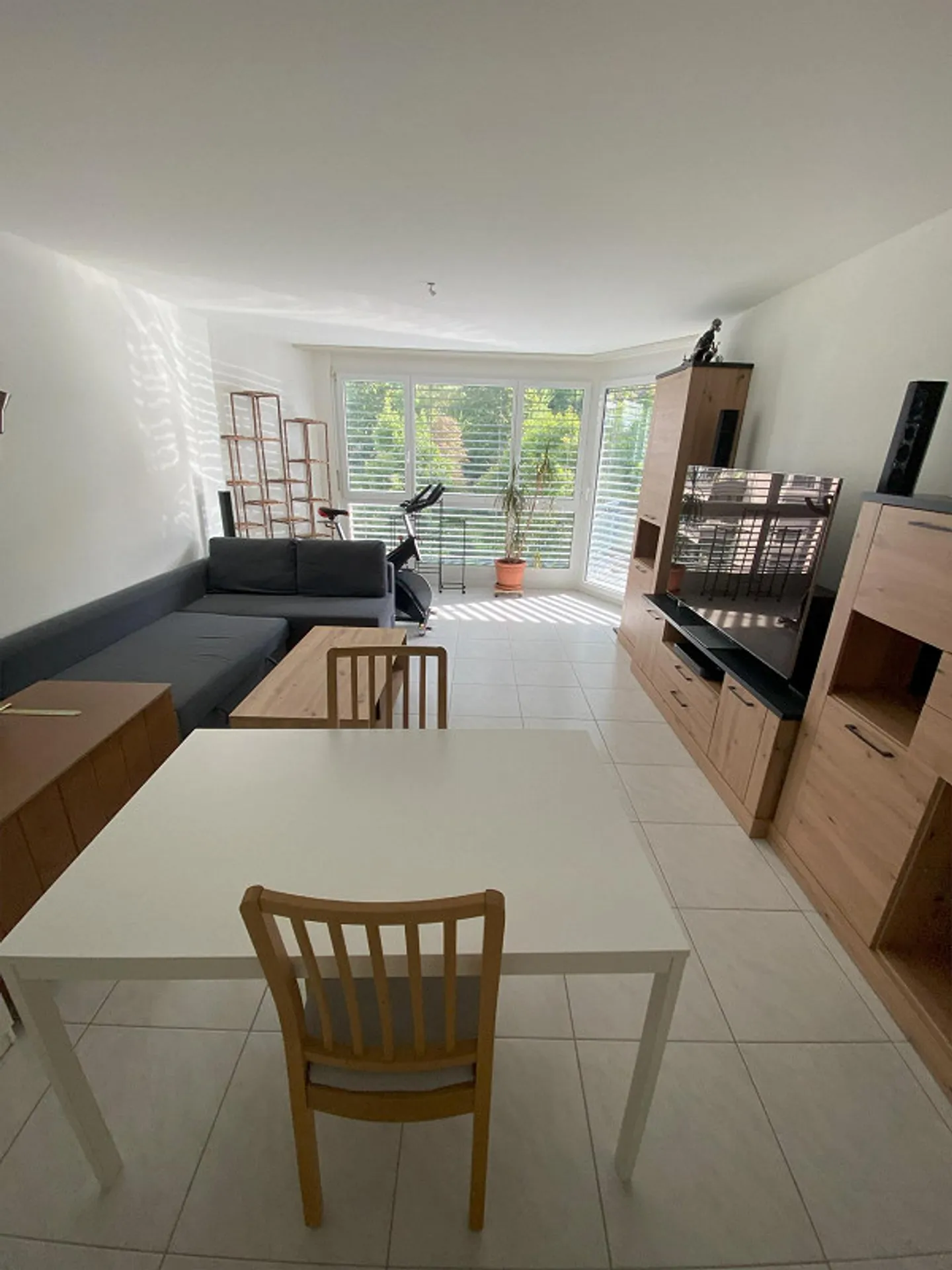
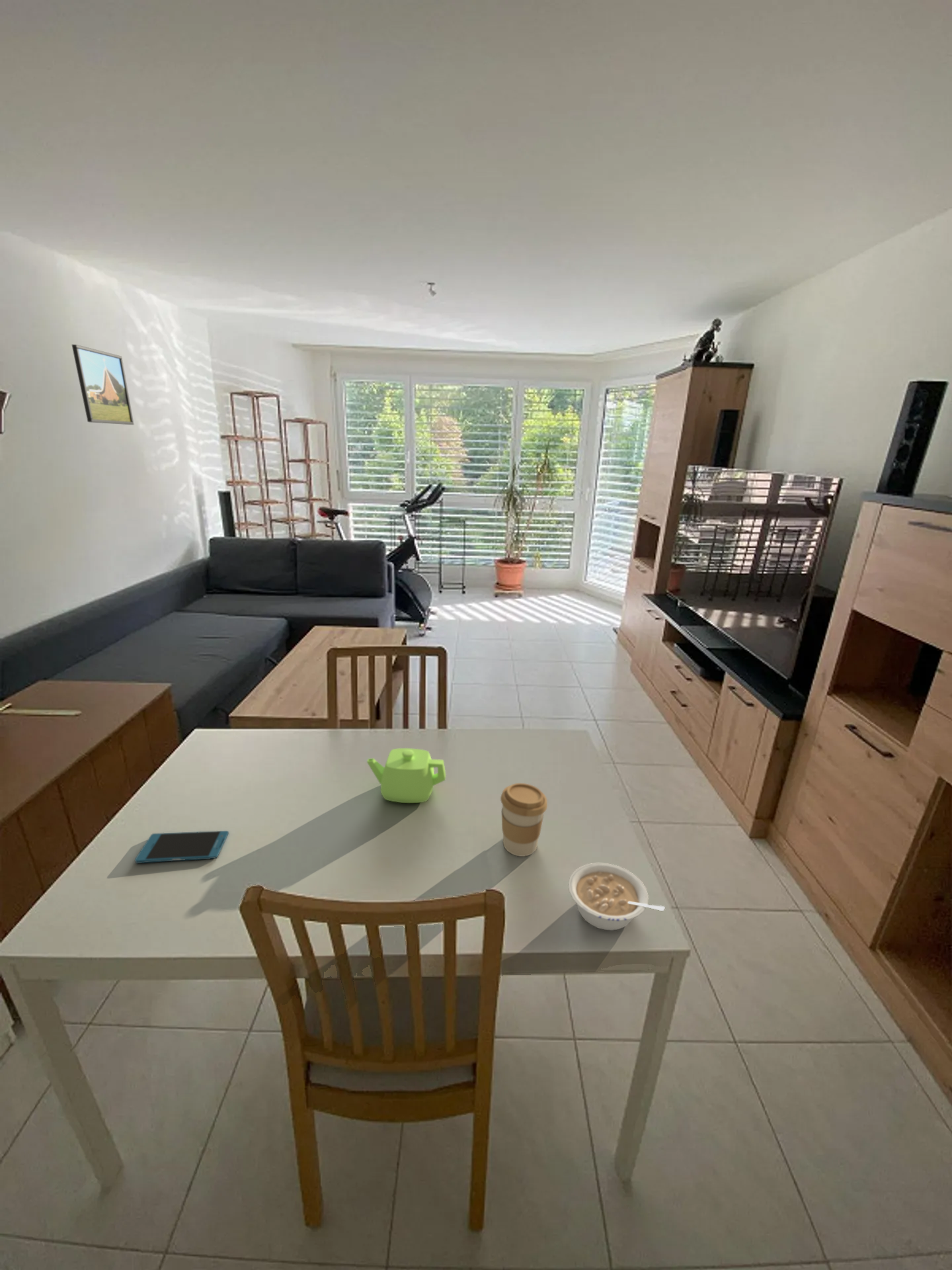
+ teapot [366,747,446,804]
+ smartphone [134,830,229,864]
+ coffee cup [500,783,548,857]
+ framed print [71,344,135,425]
+ legume [568,863,666,931]
